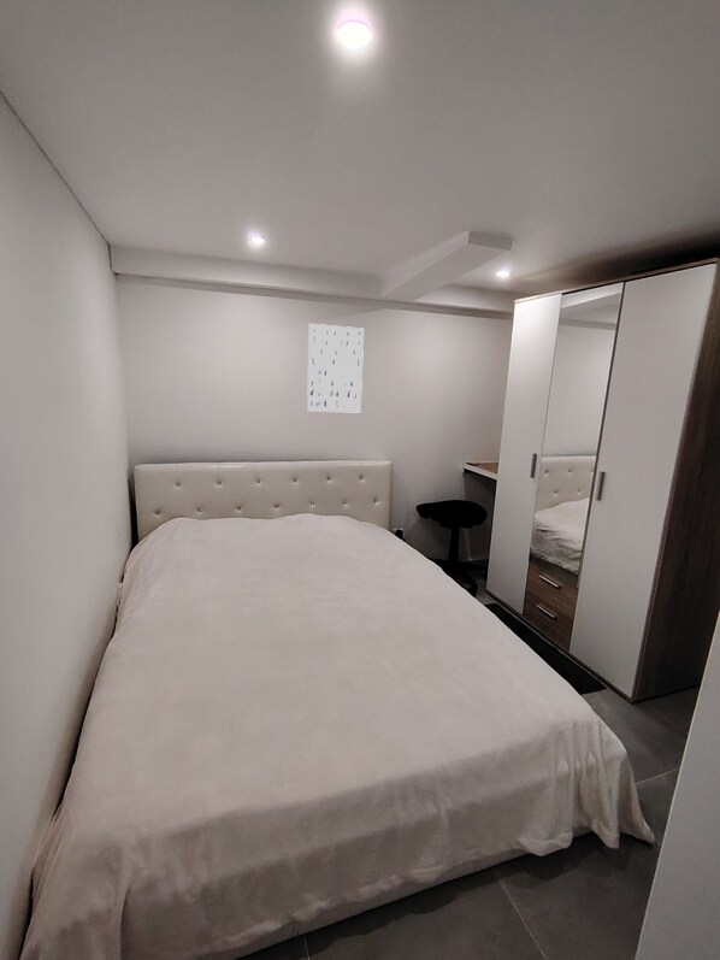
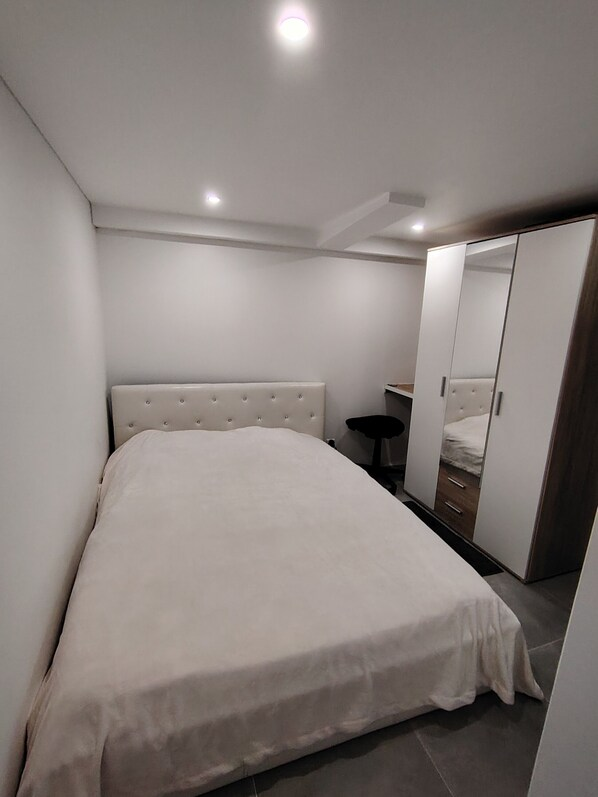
- wall art [306,323,365,414]
